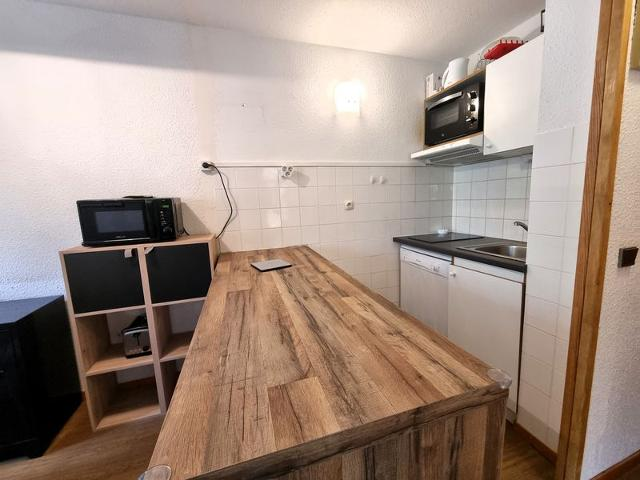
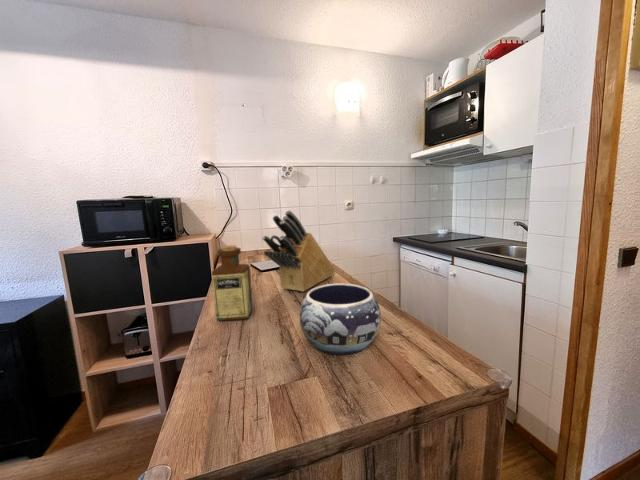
+ bottle [211,244,254,322]
+ decorative bowl [299,282,382,356]
+ knife block [261,209,336,293]
